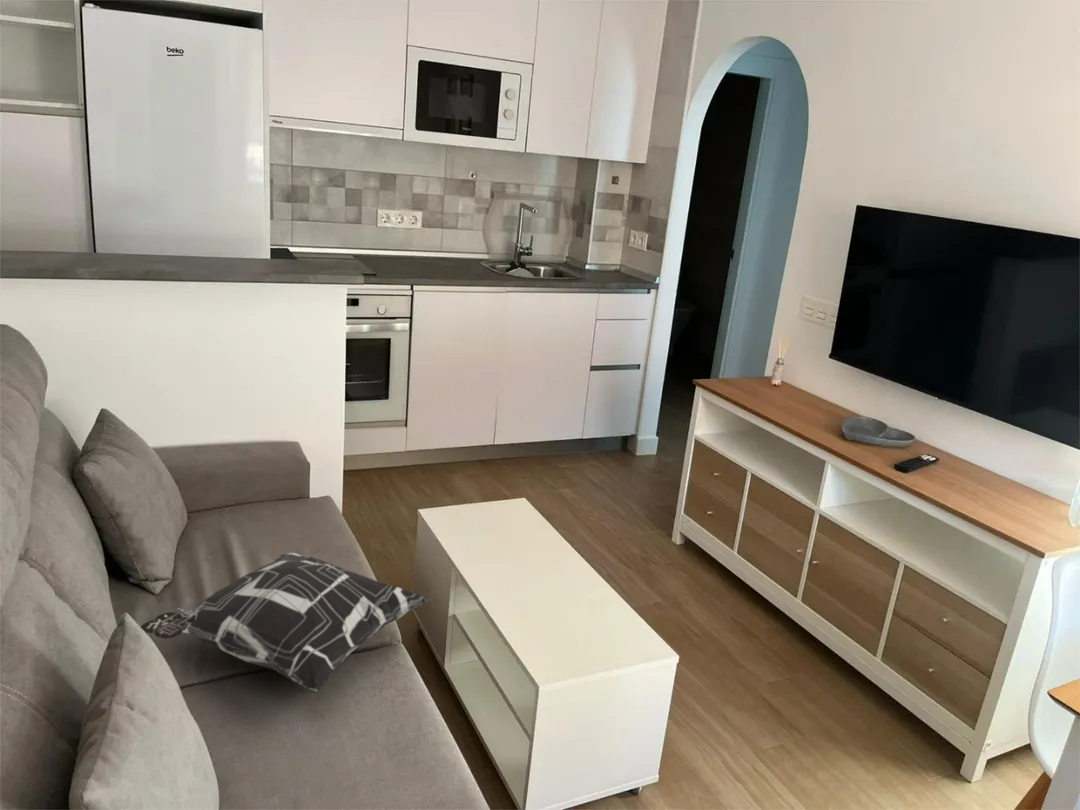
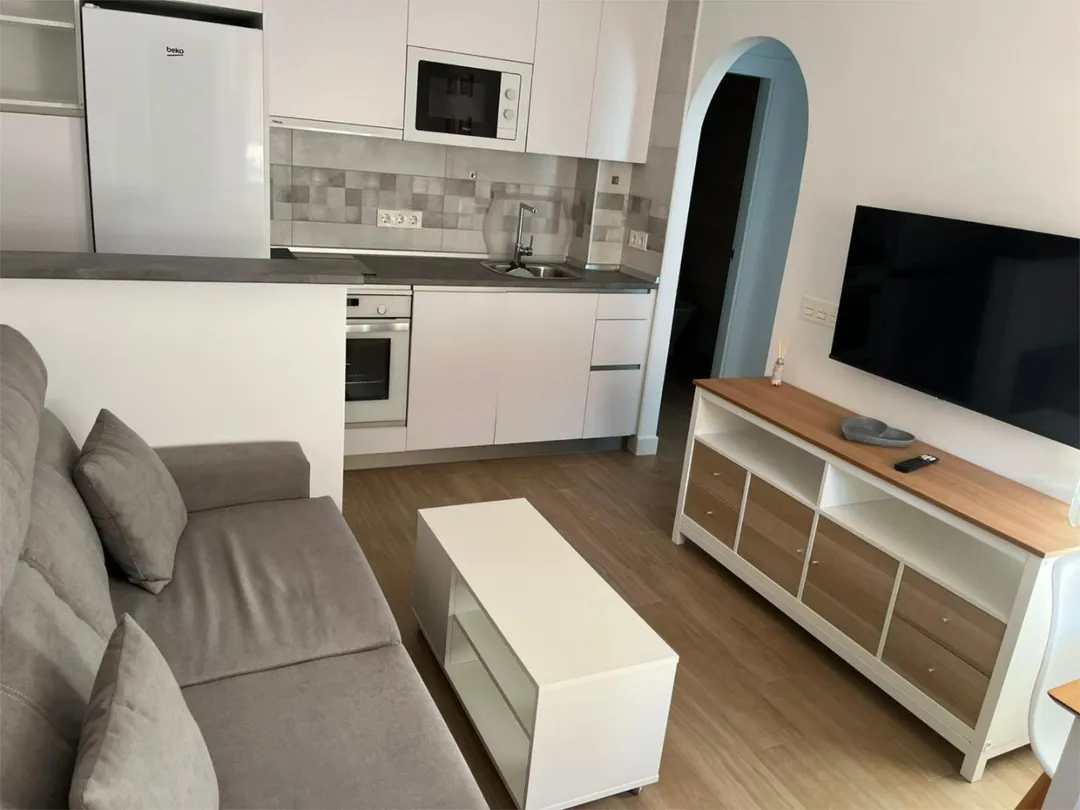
- decorative pillow [140,552,430,694]
